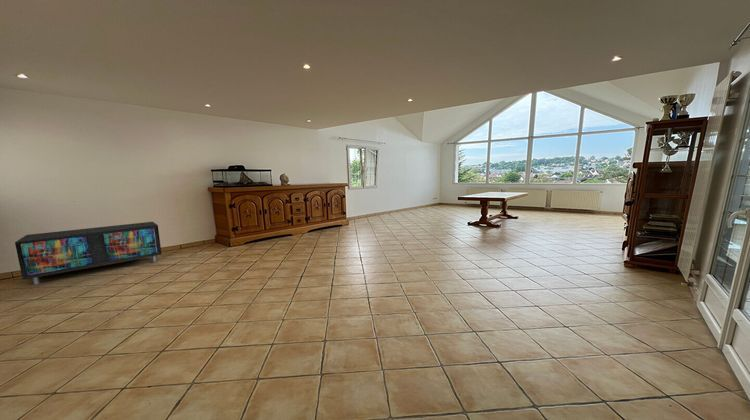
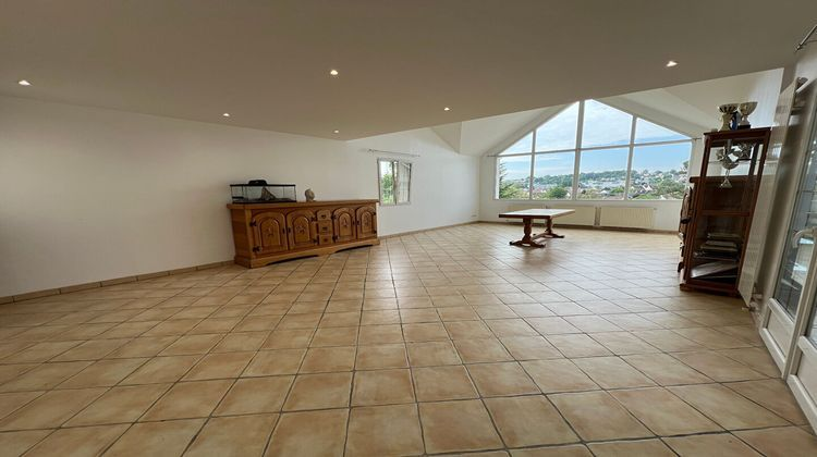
- storage cabinet [14,221,163,286]
